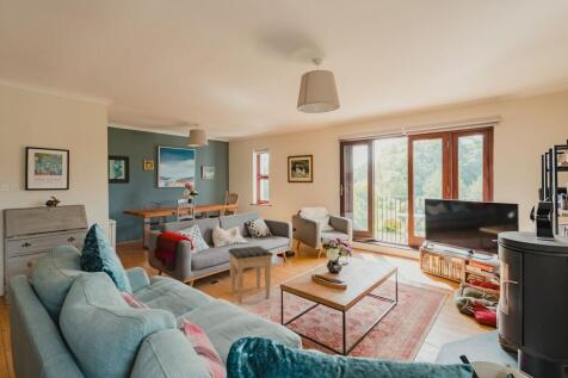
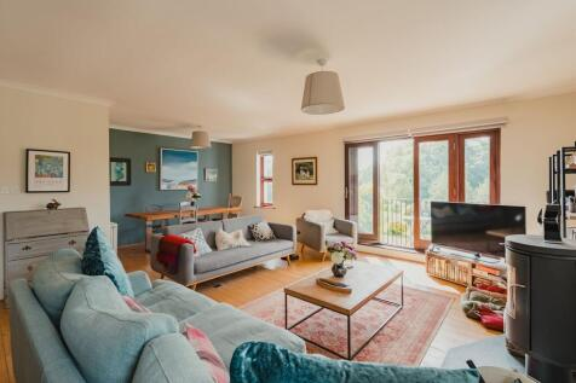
- footstool [227,244,274,304]
